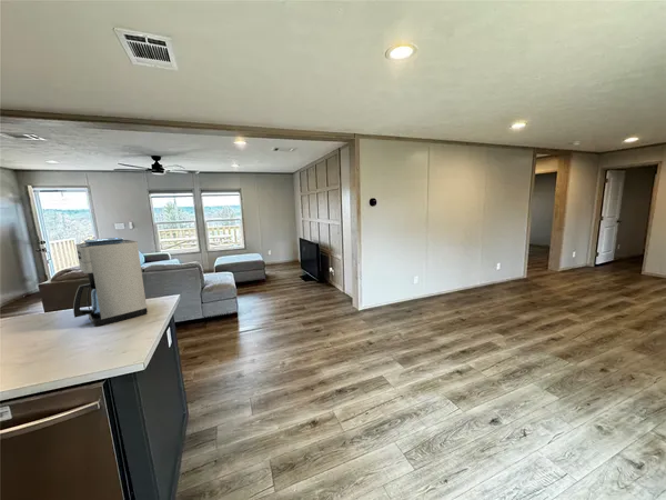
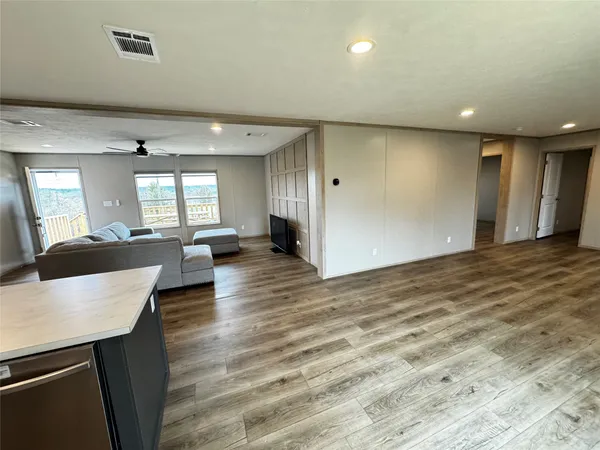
- coffee maker [72,237,149,328]
